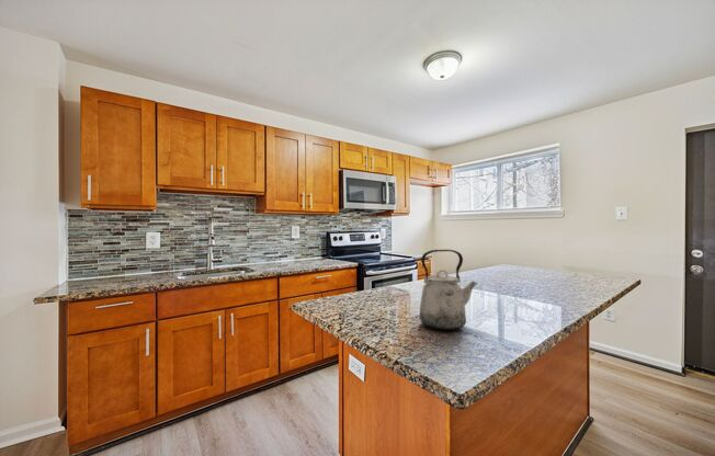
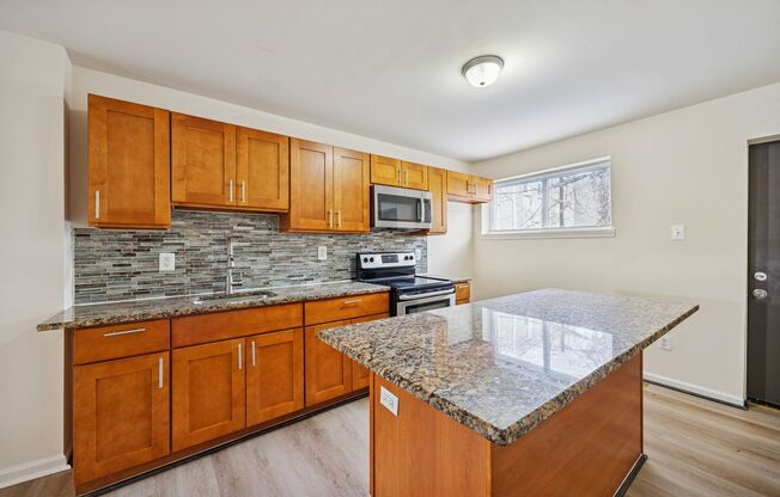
- kettle [419,249,478,331]
